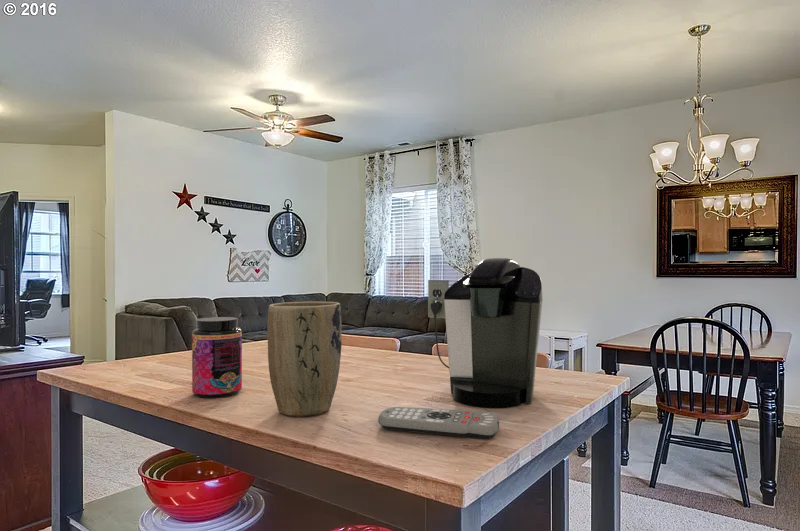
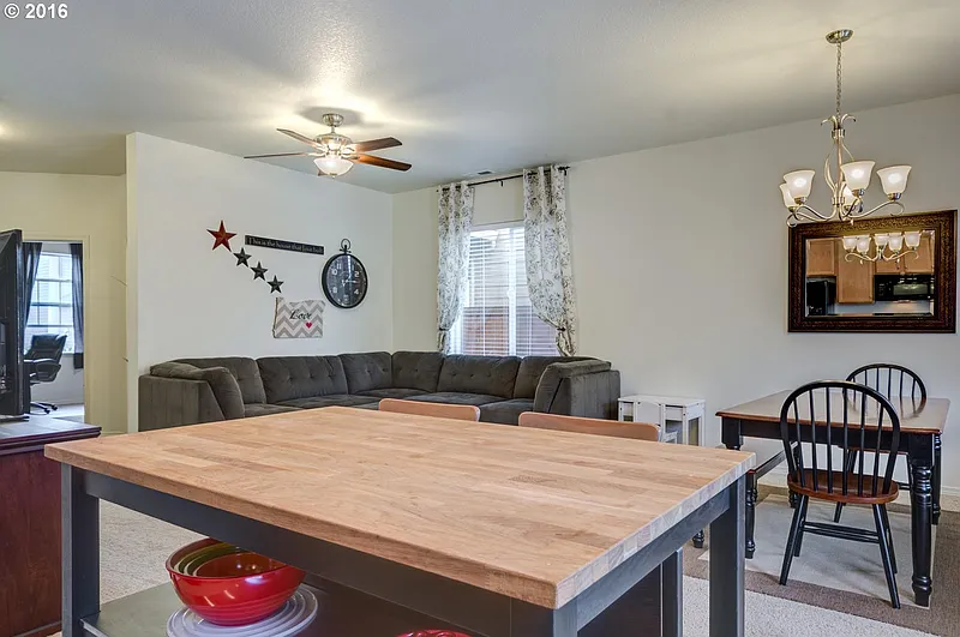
- jar [191,316,243,399]
- plant pot [267,300,343,418]
- remote control [377,406,500,440]
- coffee maker [427,257,544,409]
